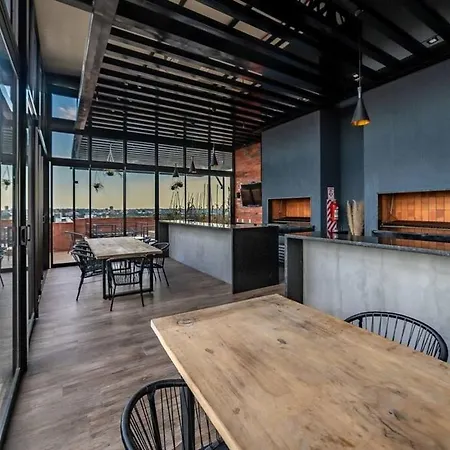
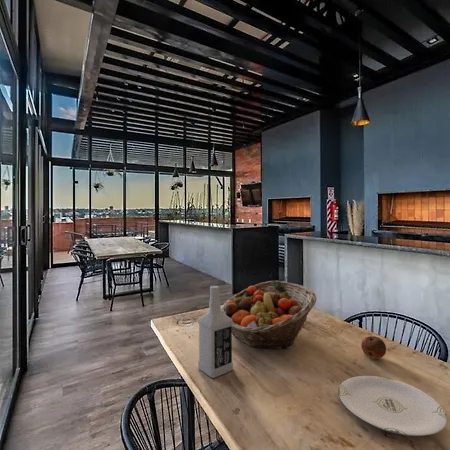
+ vodka [197,285,234,379]
+ plate [337,375,448,437]
+ fruit basket [221,280,318,350]
+ fruit [360,335,387,360]
